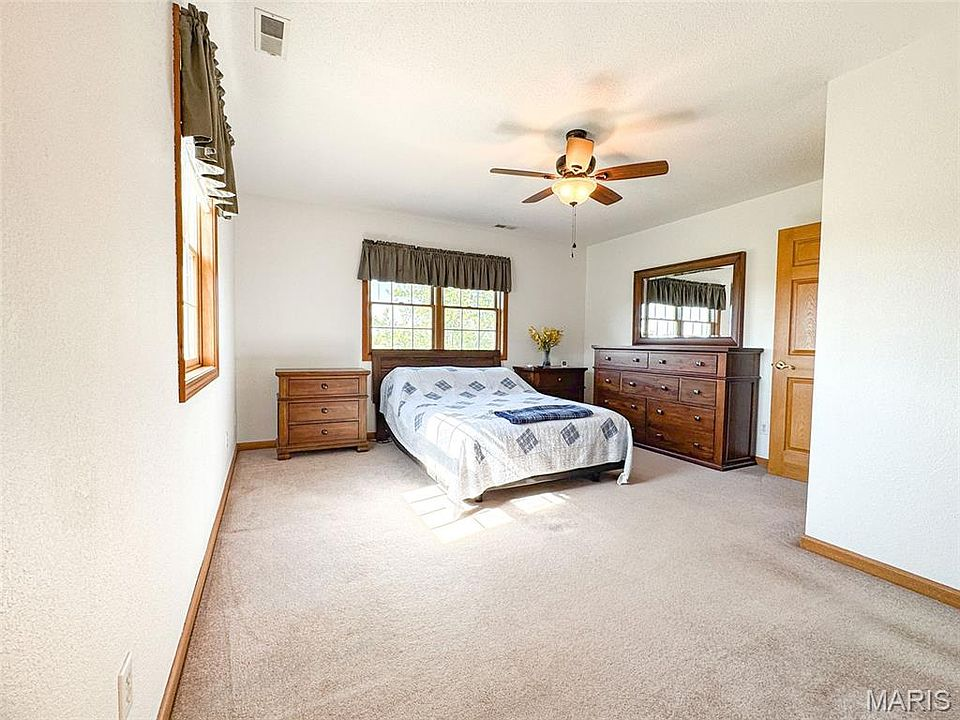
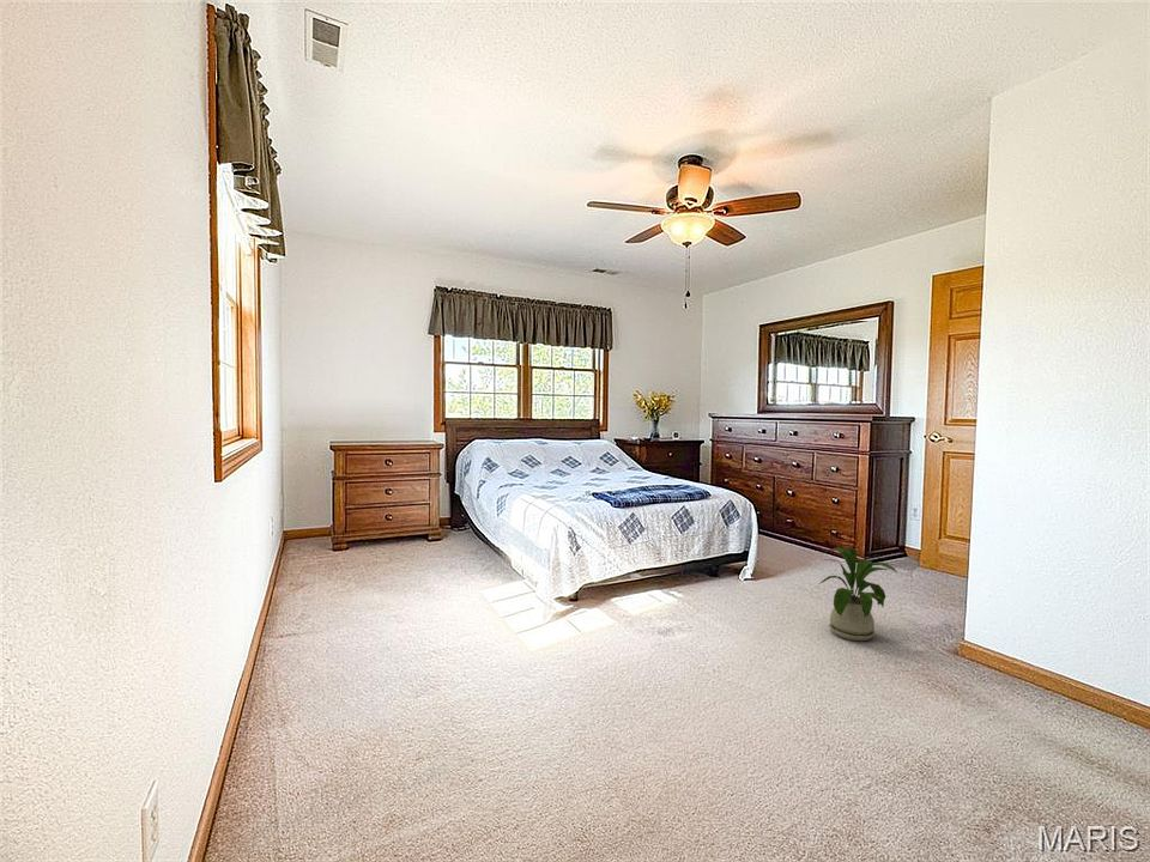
+ house plant [818,546,898,642]
